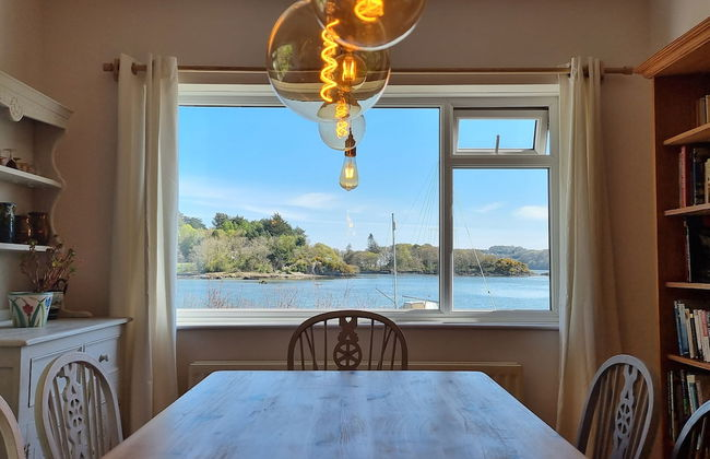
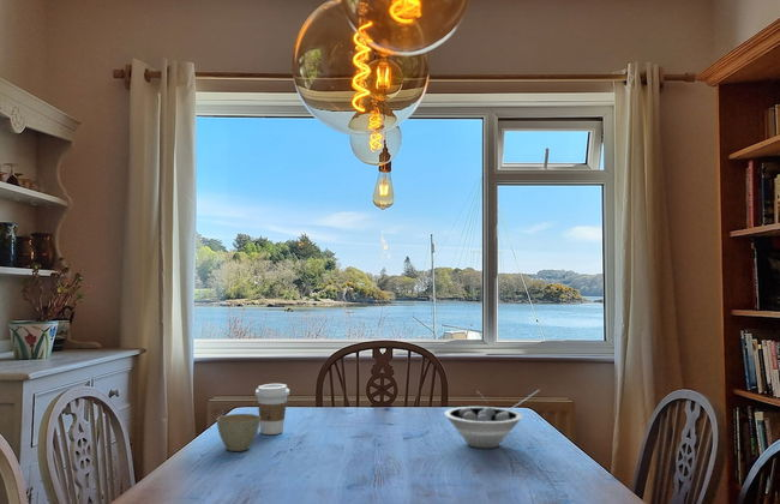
+ coffee cup [254,383,290,436]
+ flower pot [216,413,260,452]
+ bowl [443,389,540,449]
